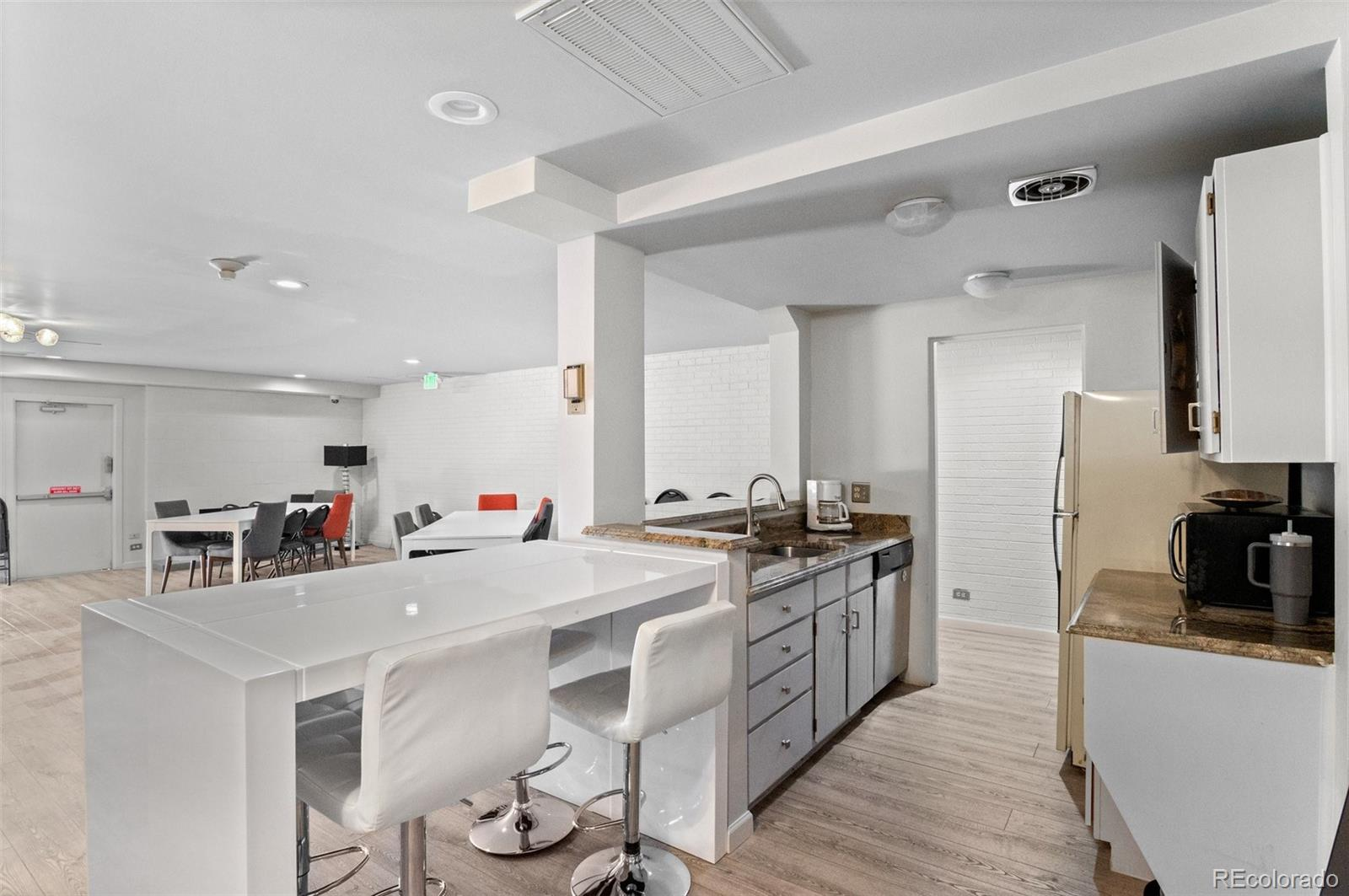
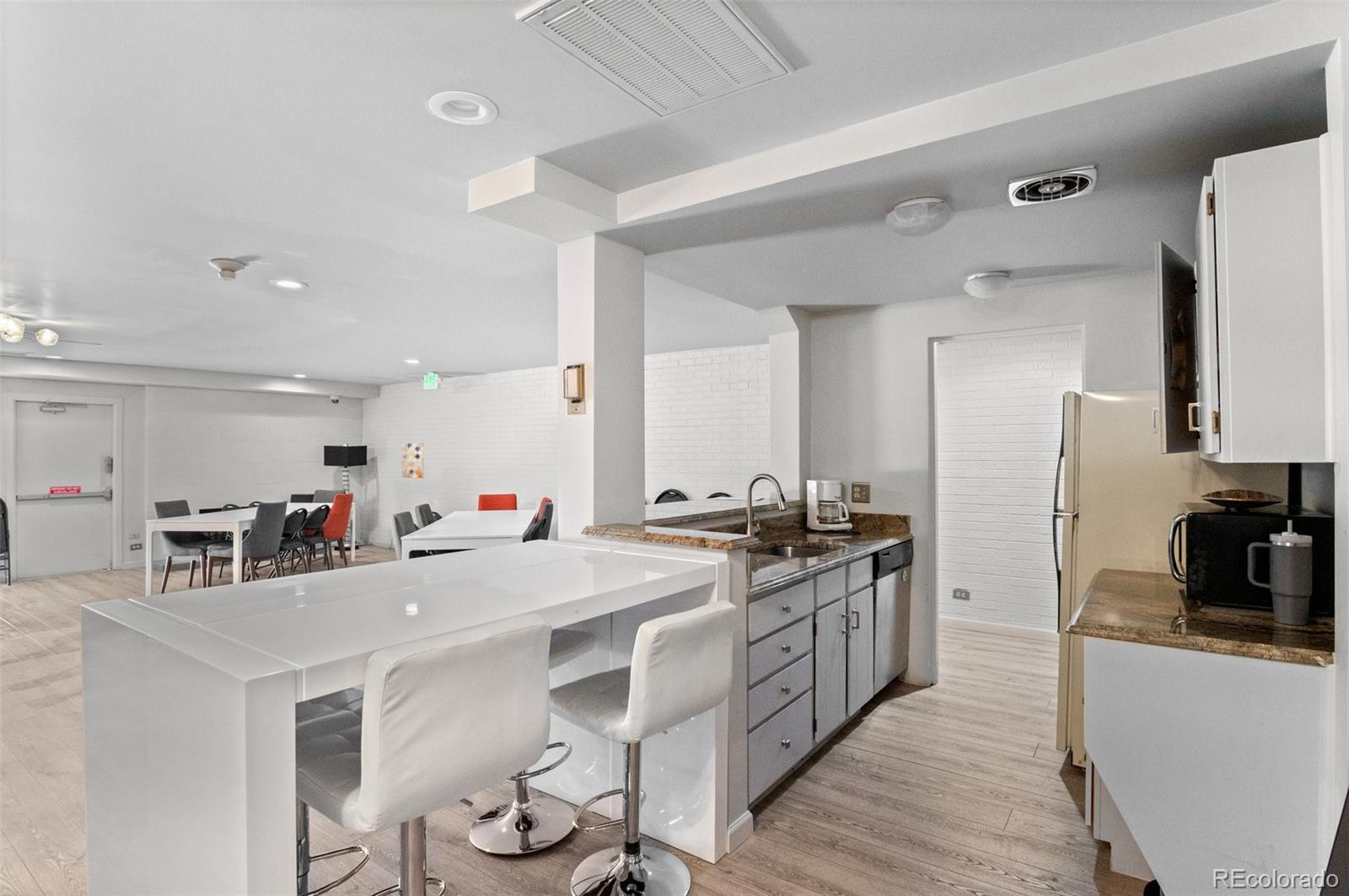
+ wall art [401,443,425,479]
